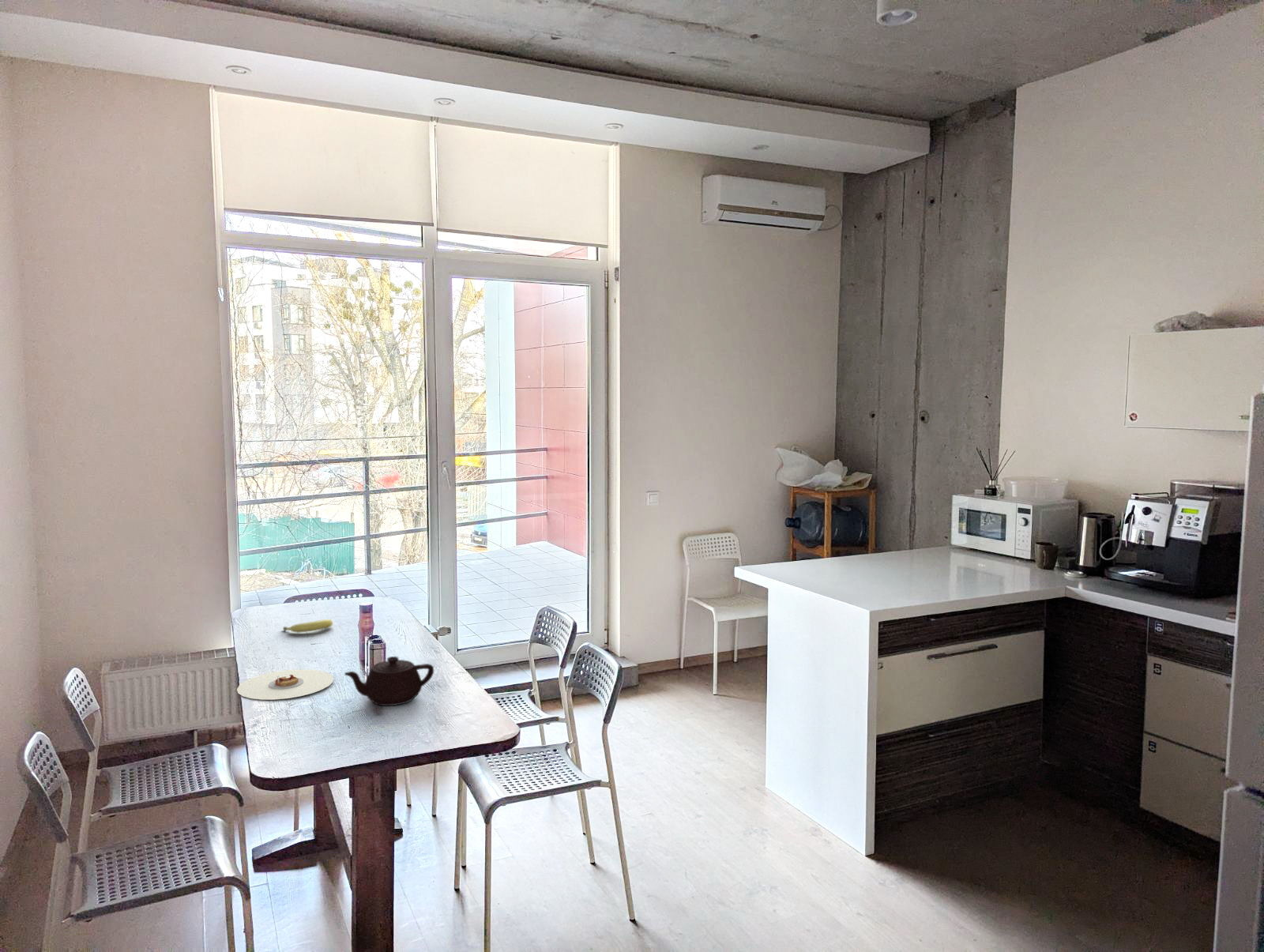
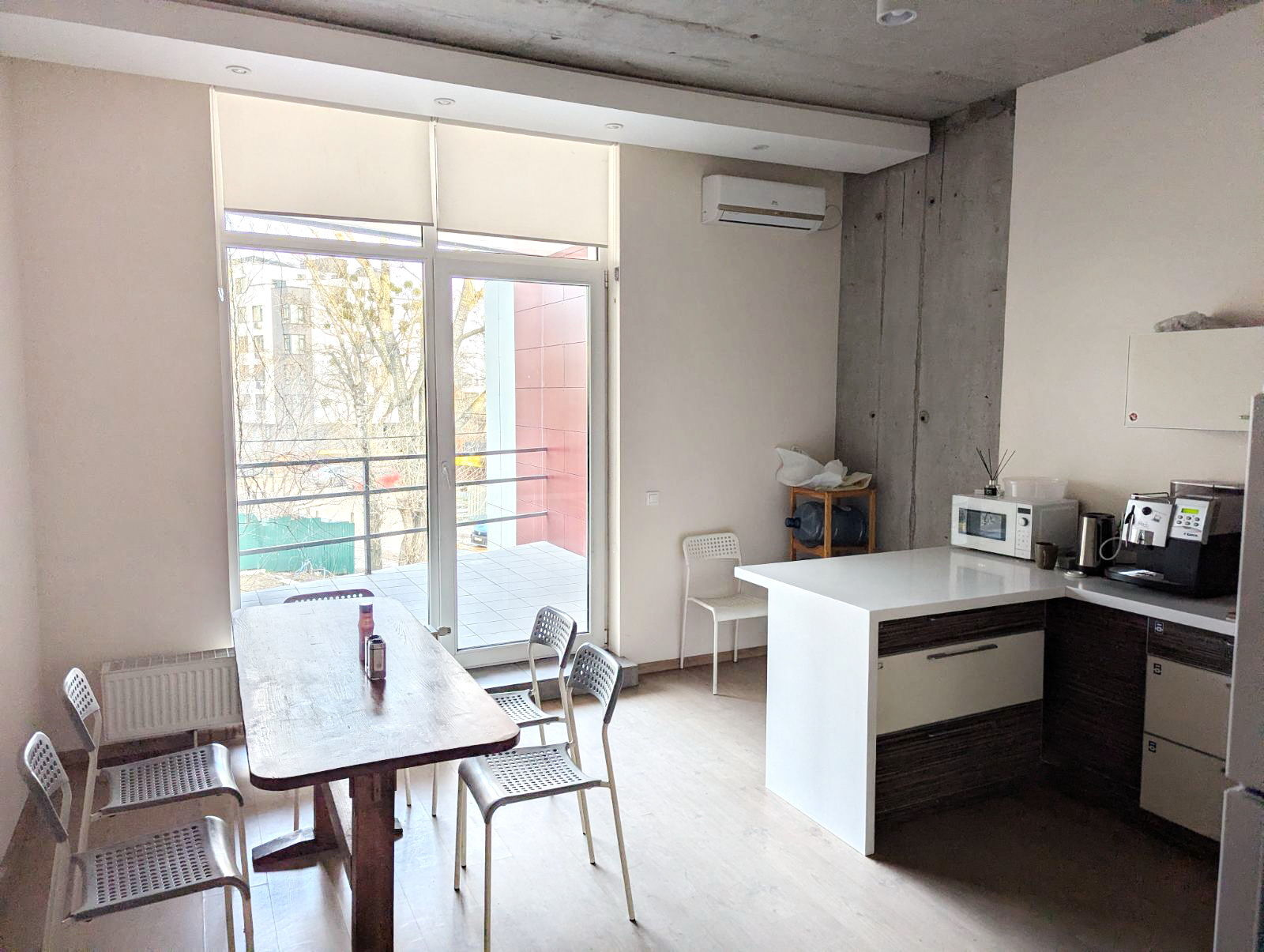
- fruit [282,619,333,634]
- teapot [344,656,434,706]
- plate [236,668,334,701]
